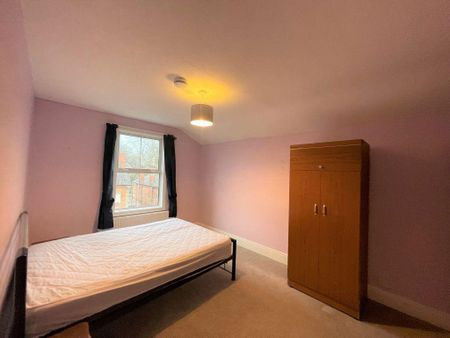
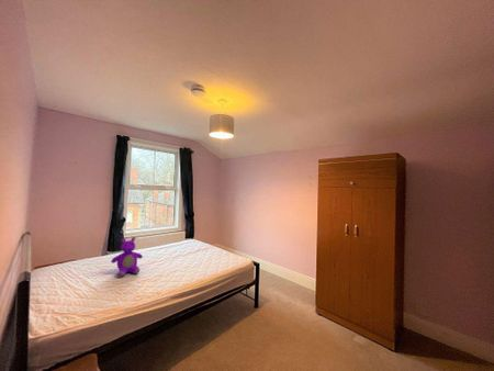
+ stuffed bear [110,236,144,278]
